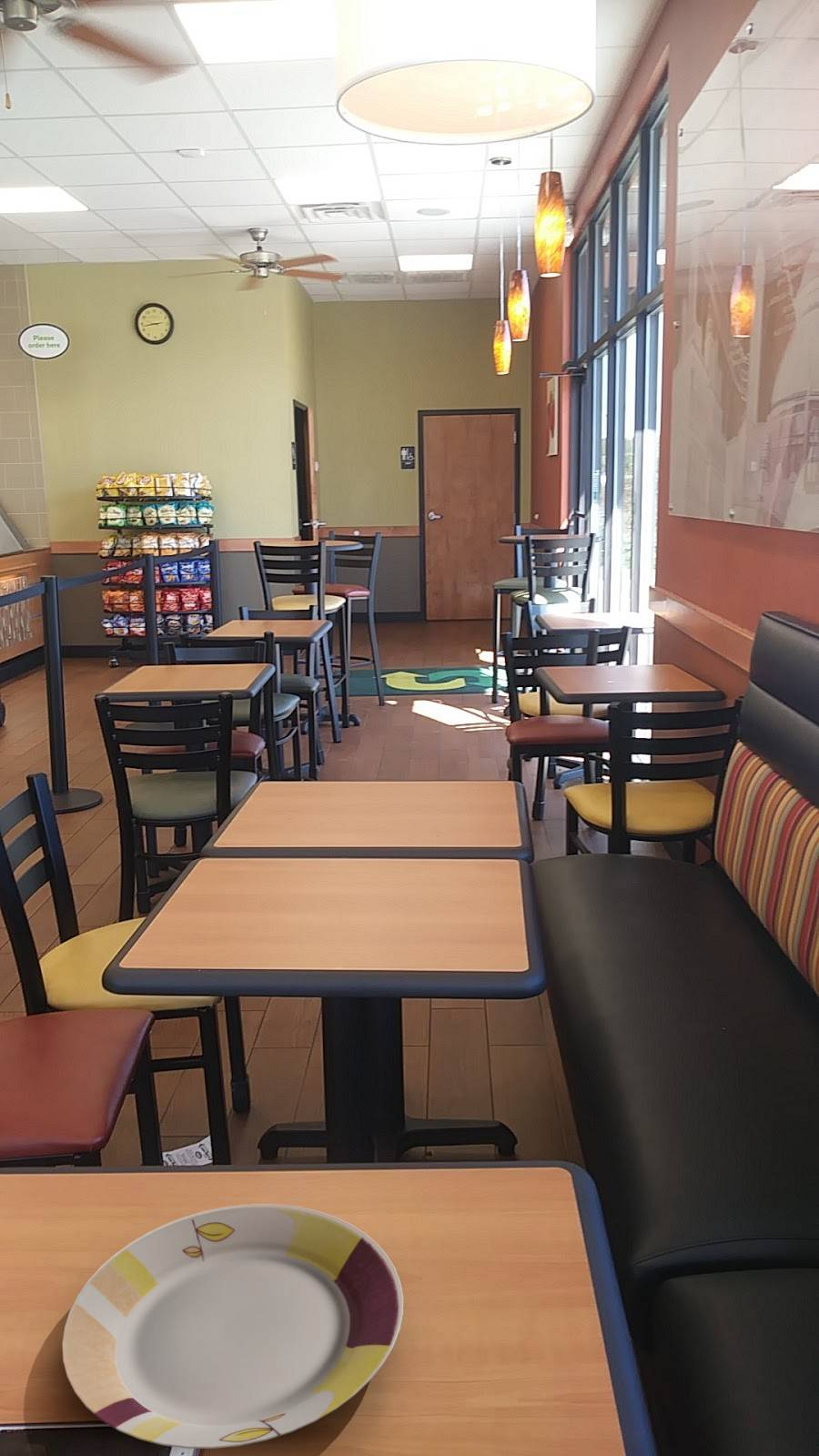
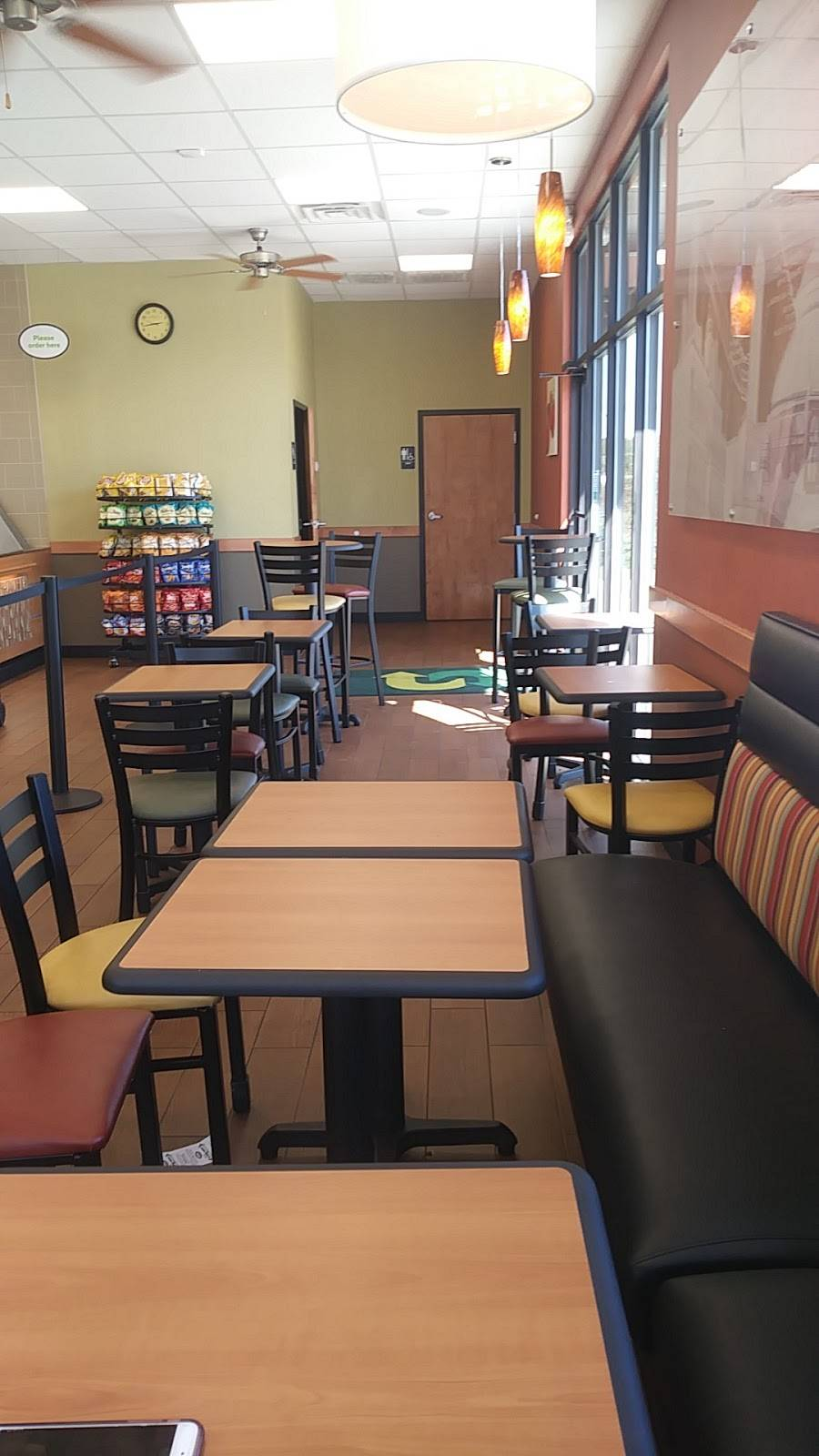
- plate [61,1203,404,1450]
